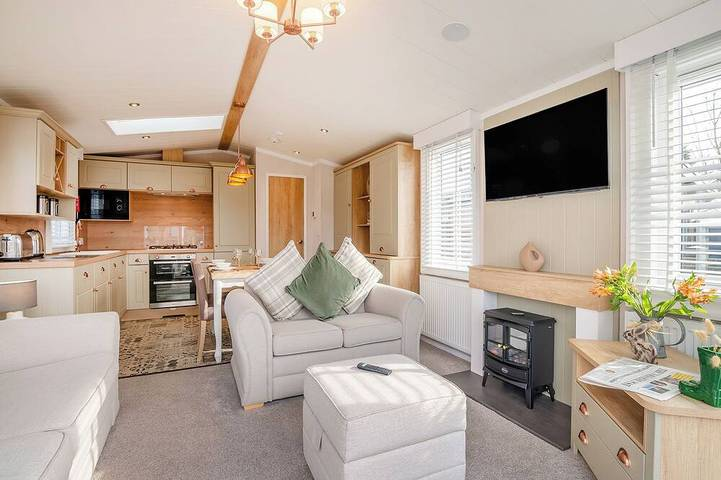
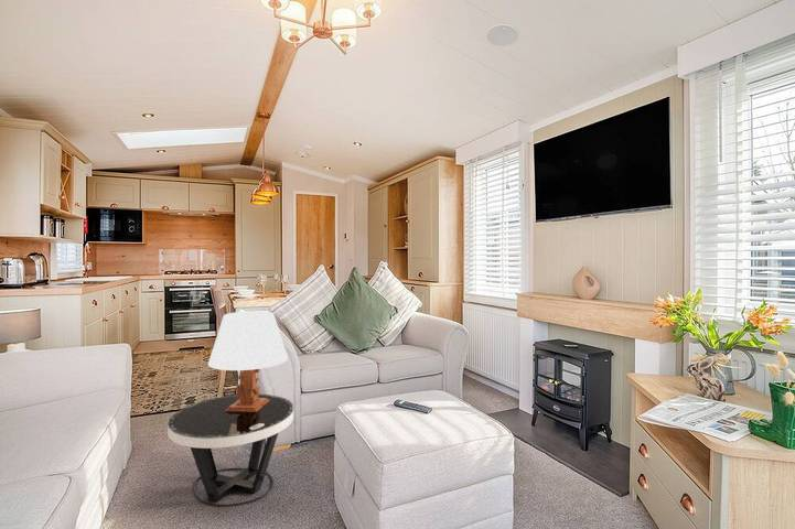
+ side table [166,393,294,507]
+ table lamp [207,310,289,412]
